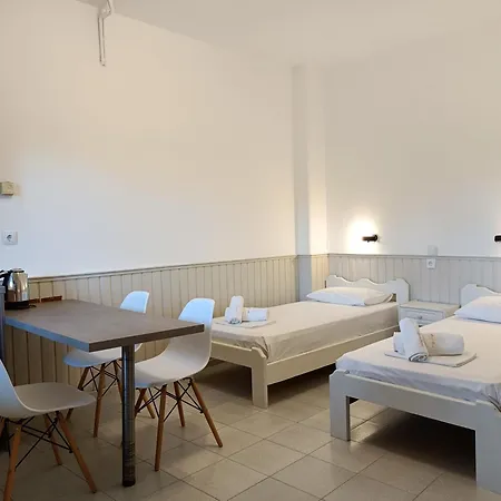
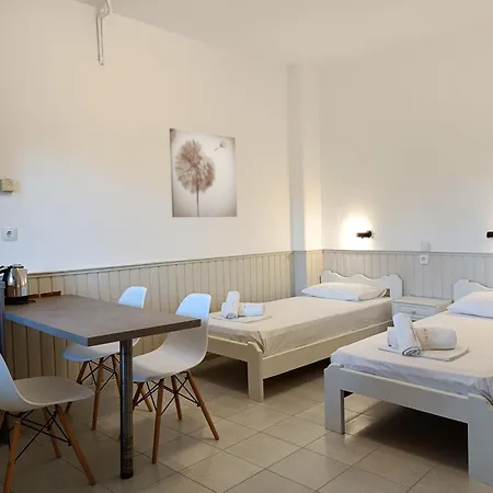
+ wall art [169,127,238,218]
